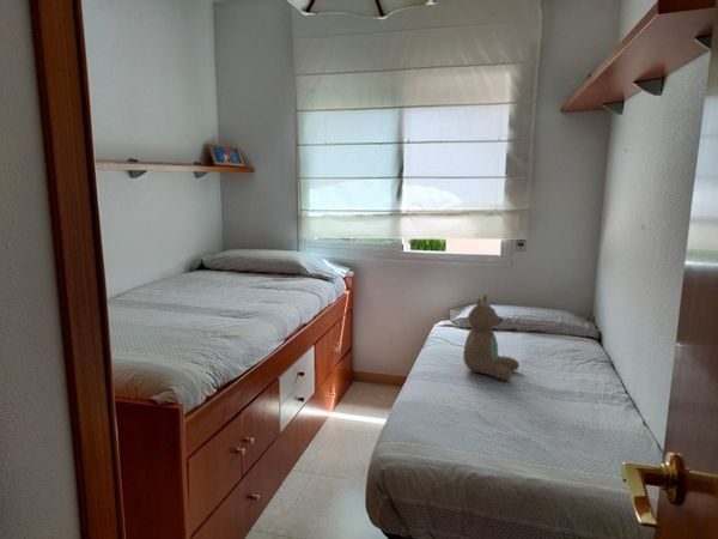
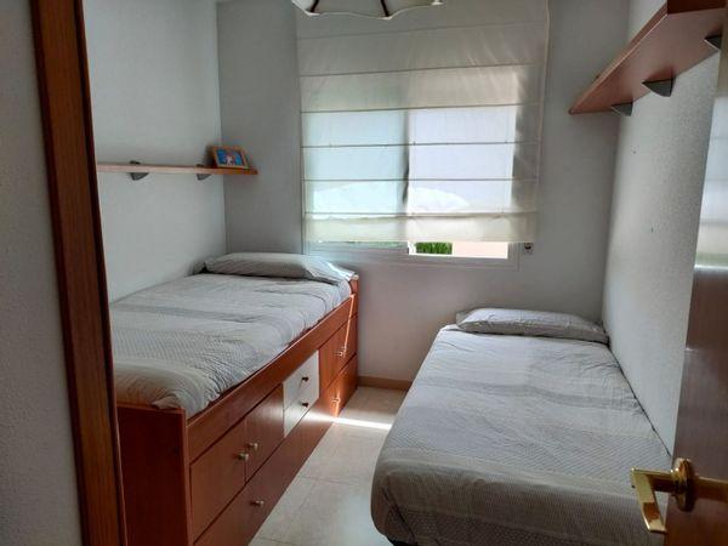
- teddy bear [462,293,521,381]
